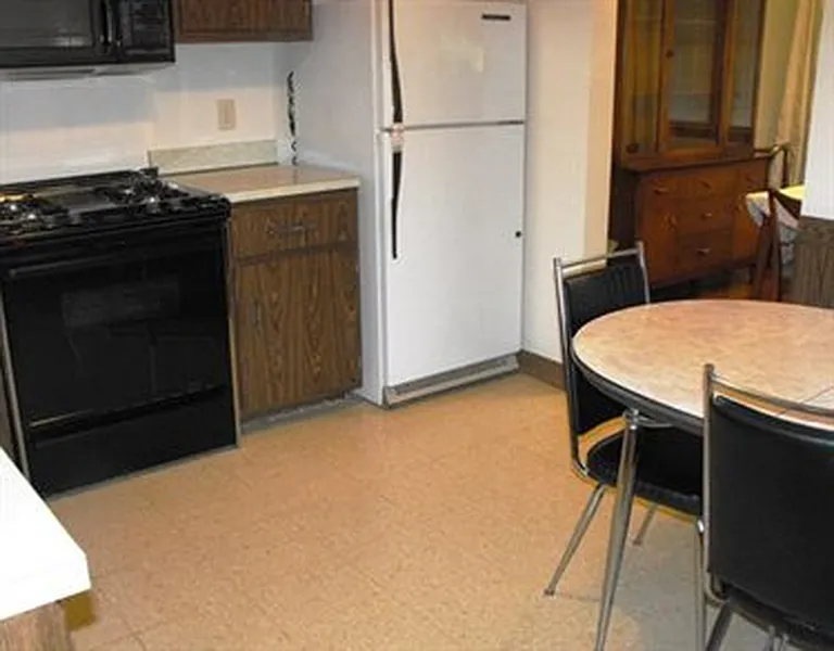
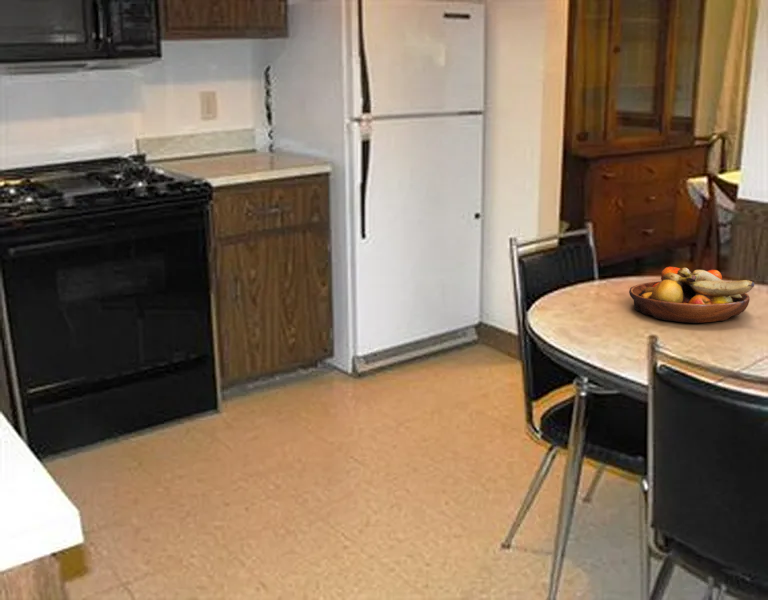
+ fruit bowl [628,266,755,324]
